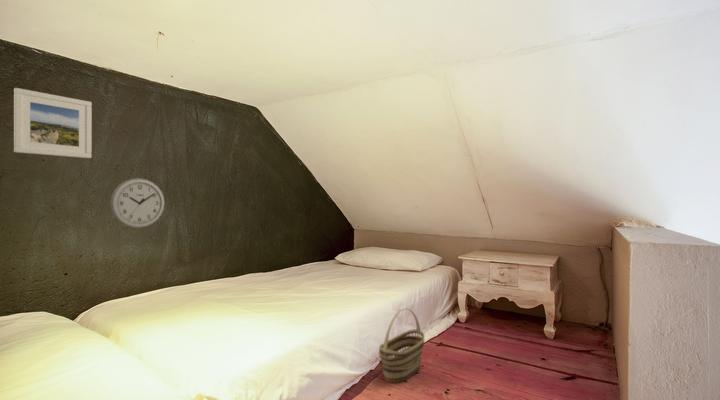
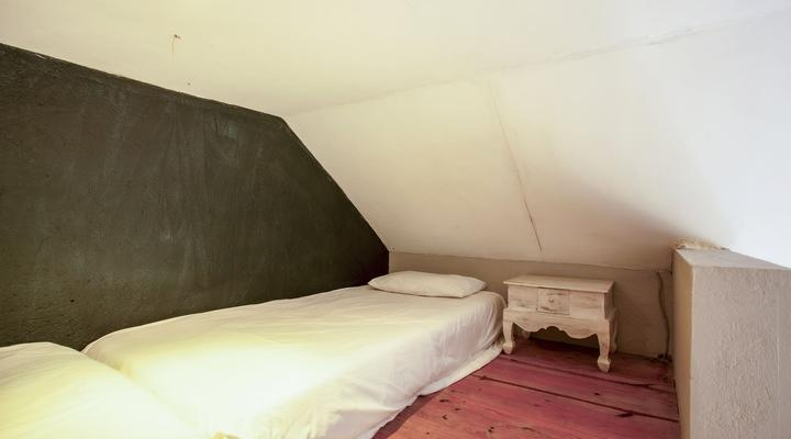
- wall clock [110,177,166,229]
- basket [378,307,425,384]
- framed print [13,87,93,159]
